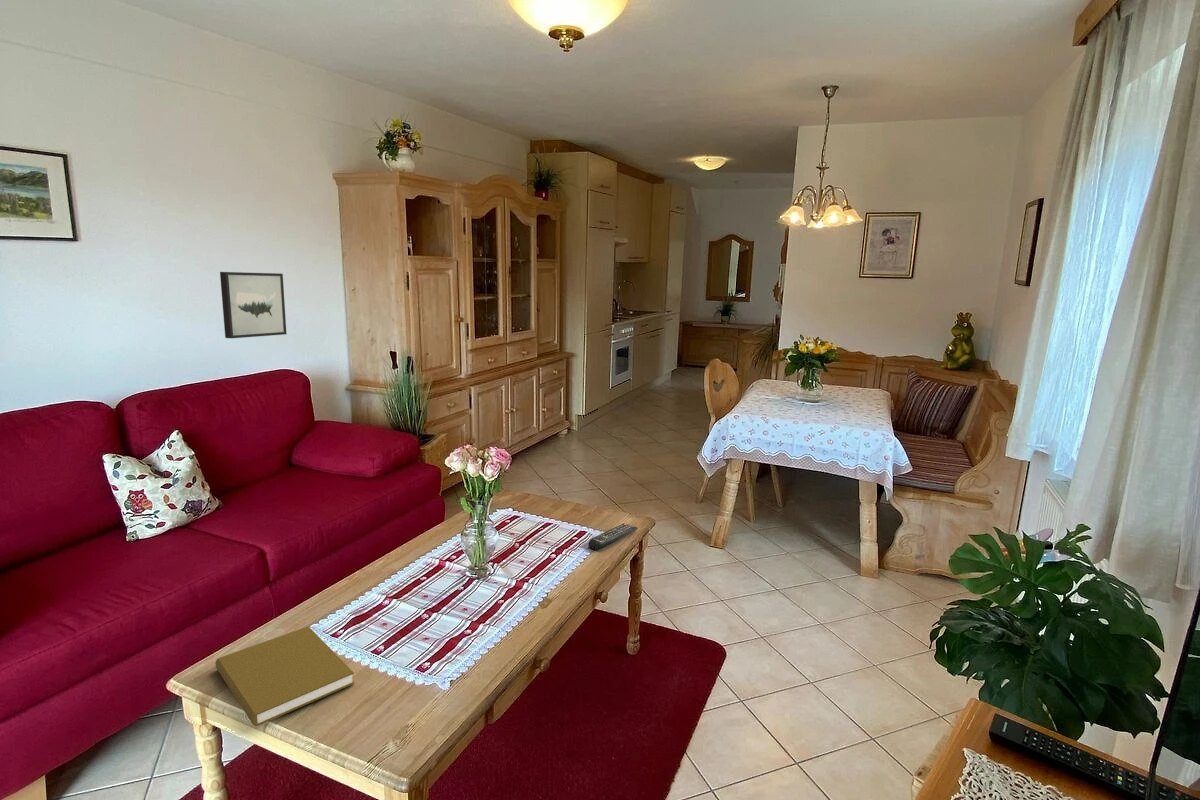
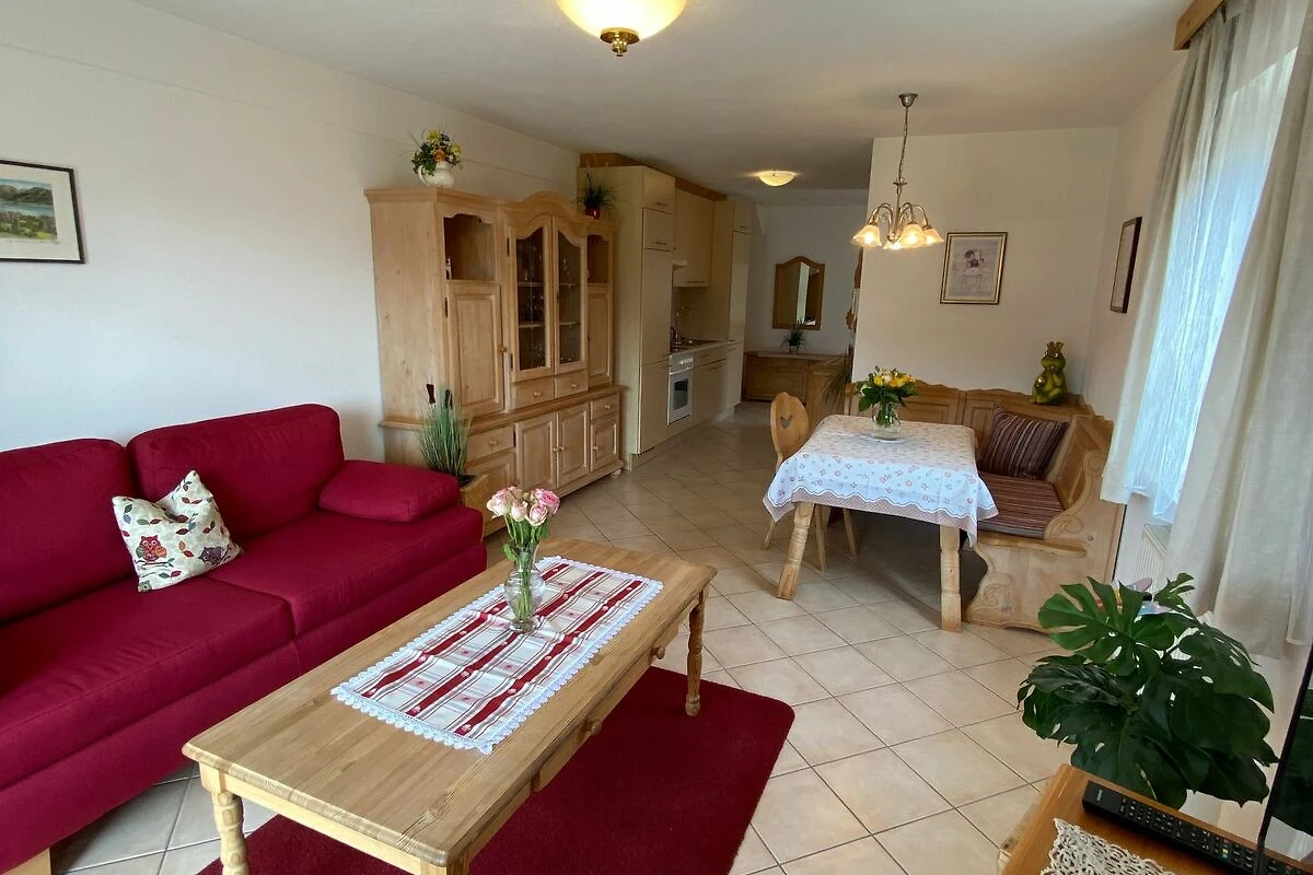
- remote control [587,522,638,551]
- wall art [219,271,288,339]
- book [215,625,355,727]
